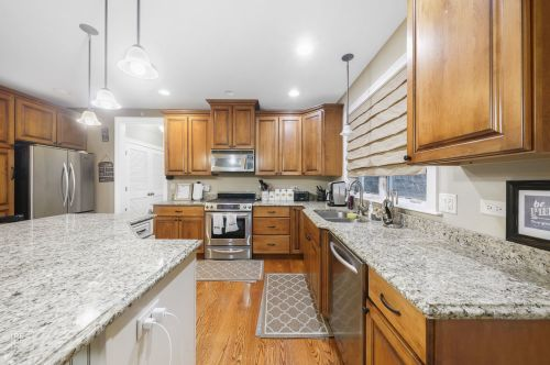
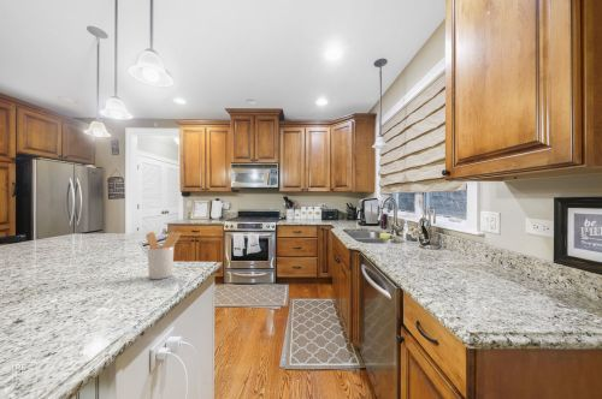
+ utensil holder [144,231,183,280]
